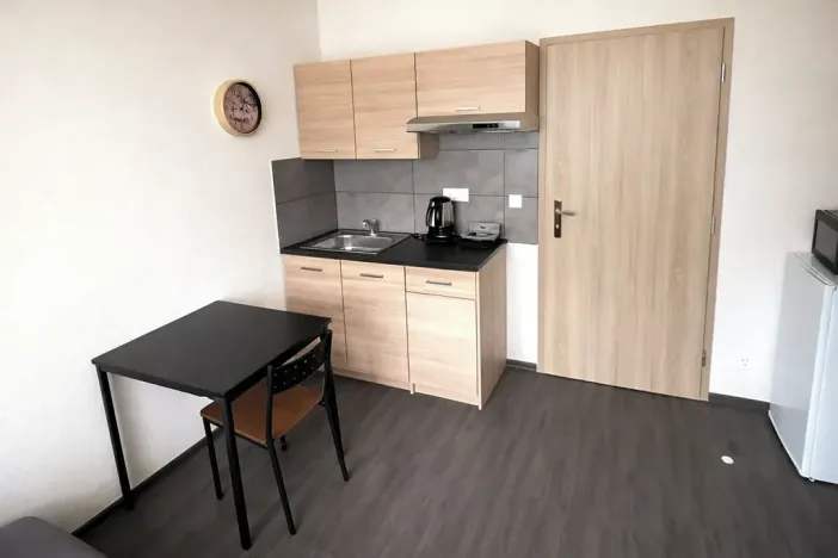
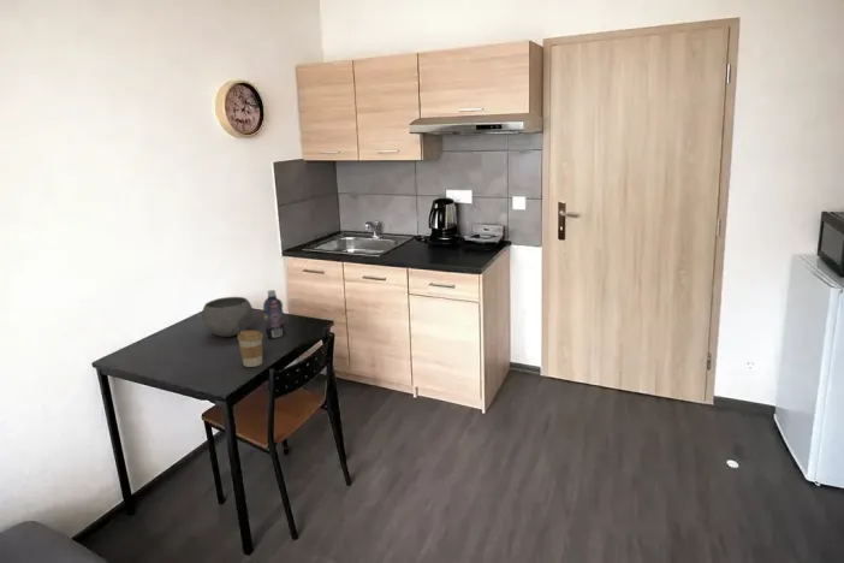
+ bowl [201,296,255,338]
+ coffee cup [236,330,265,368]
+ bottle [262,289,286,339]
